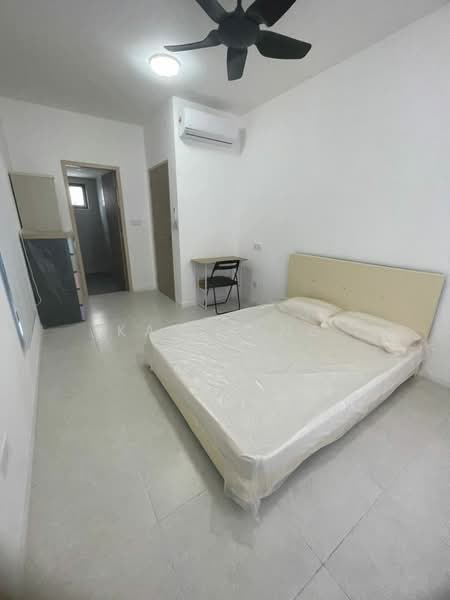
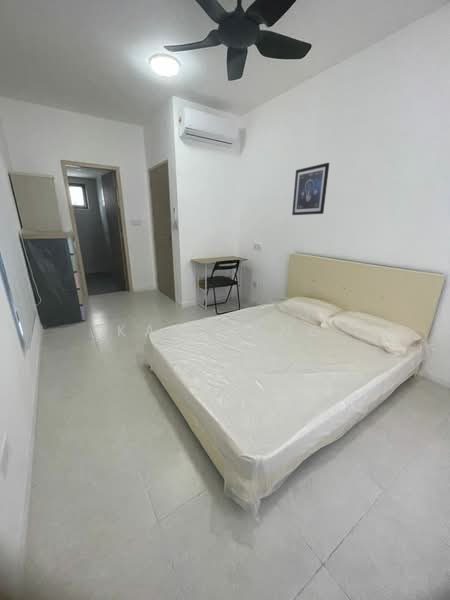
+ wall art [291,162,330,216]
